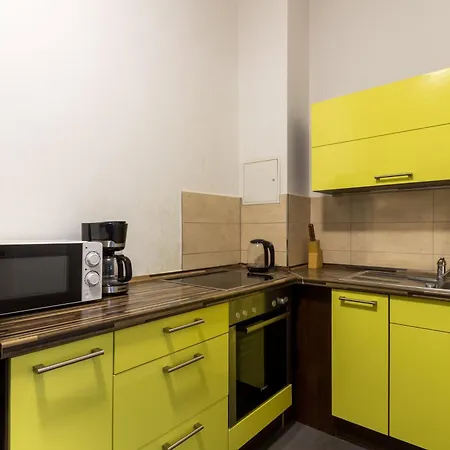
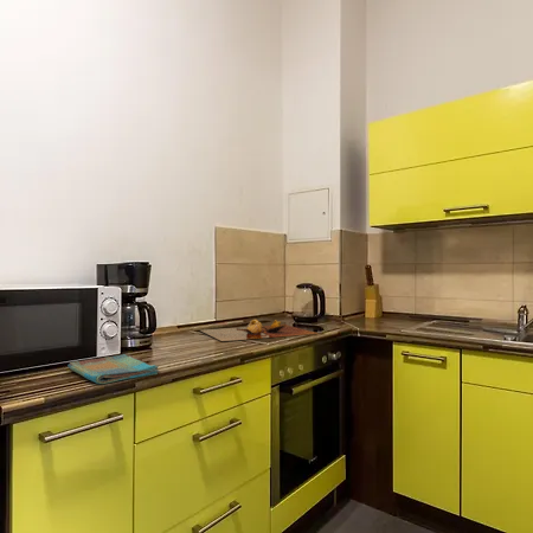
+ cutting board [200,319,319,342]
+ dish towel [66,353,161,385]
